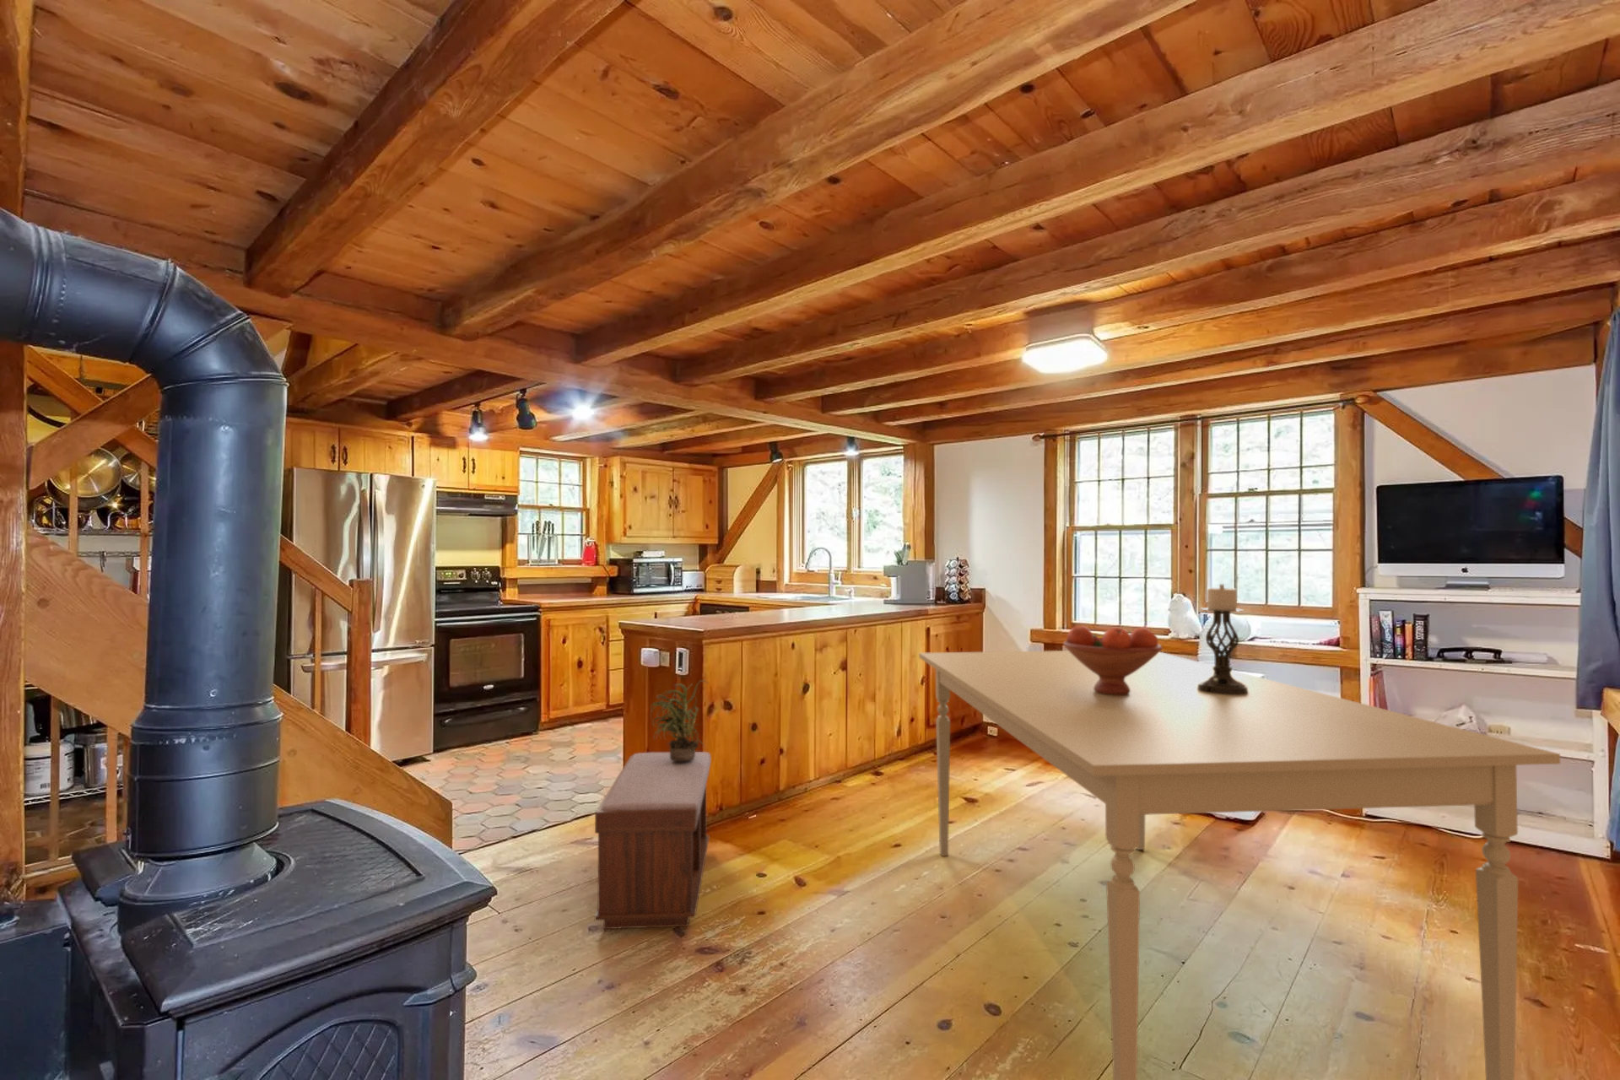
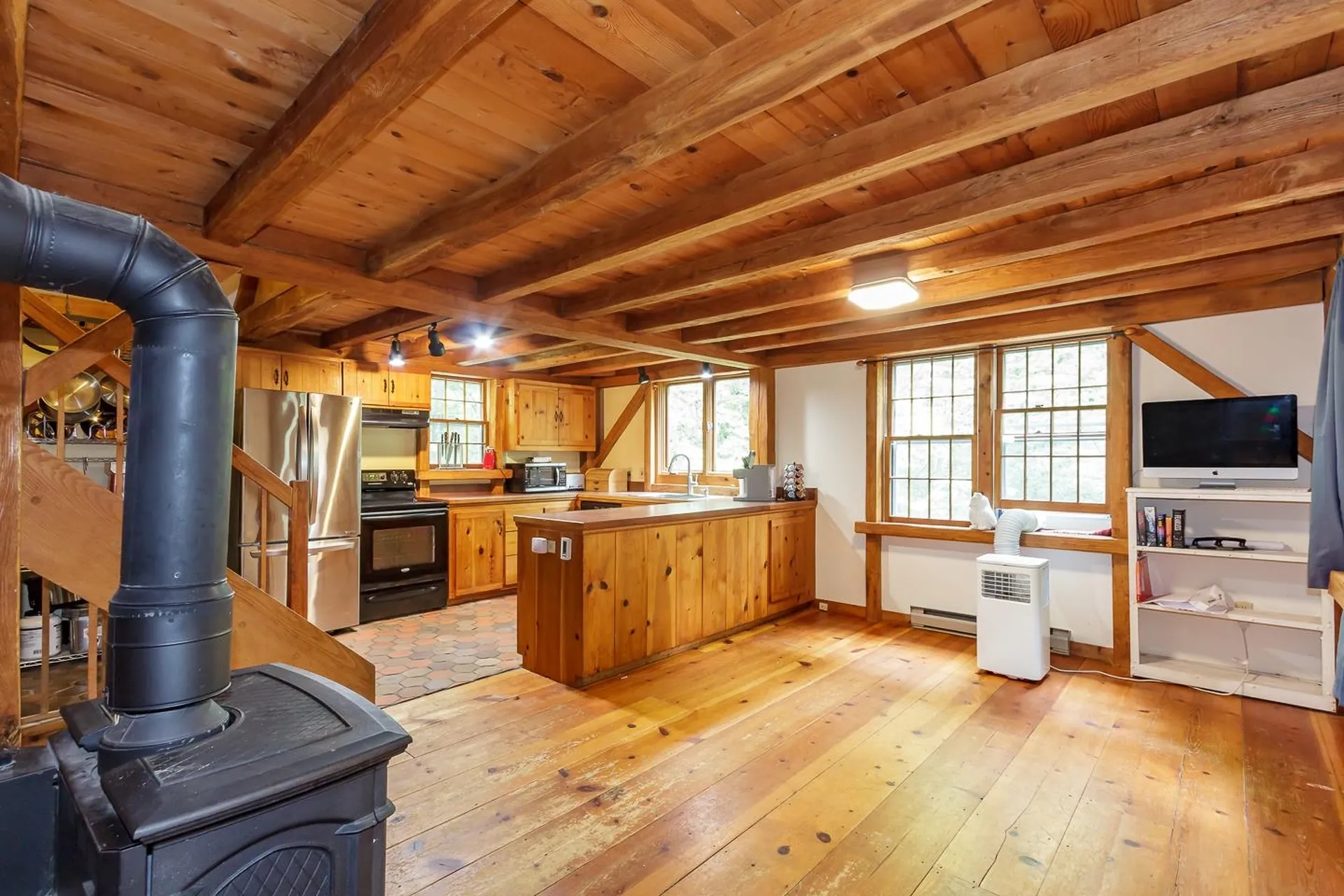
- dining table [918,650,1561,1080]
- bench [594,751,711,929]
- potted plant [650,679,709,761]
- fruit bowl [1062,626,1163,695]
- candle holder [1197,583,1249,695]
